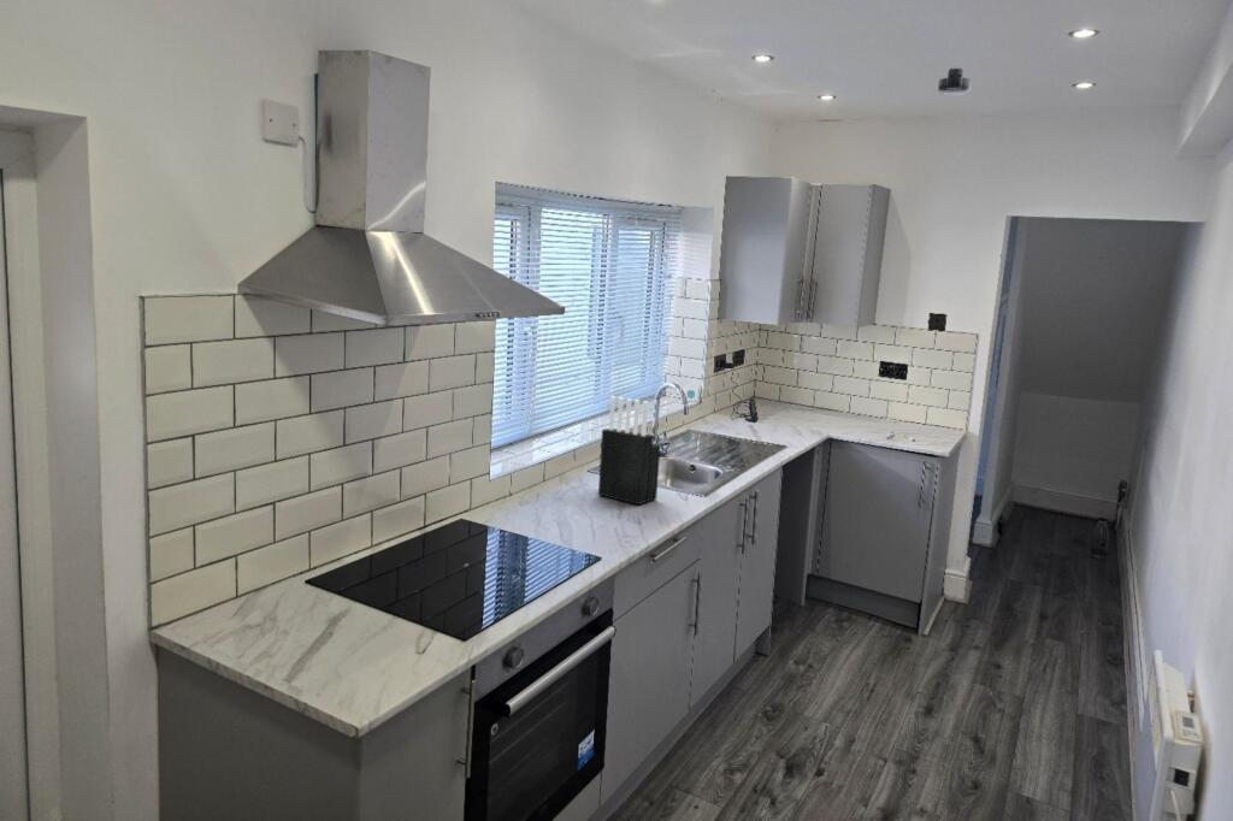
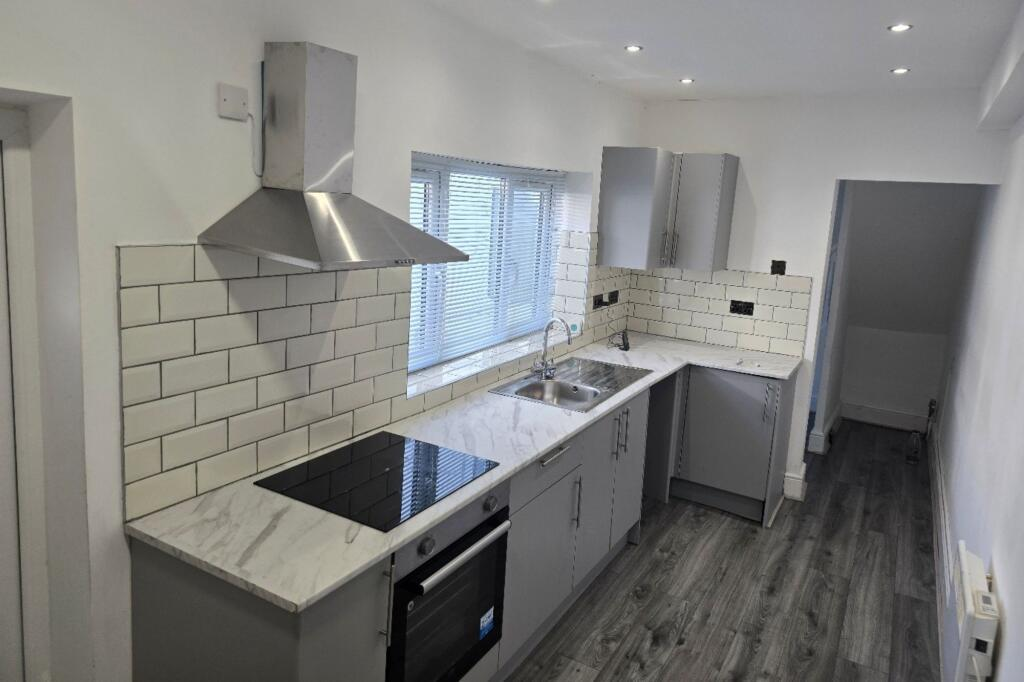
- knife block [597,395,661,506]
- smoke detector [936,65,973,96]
